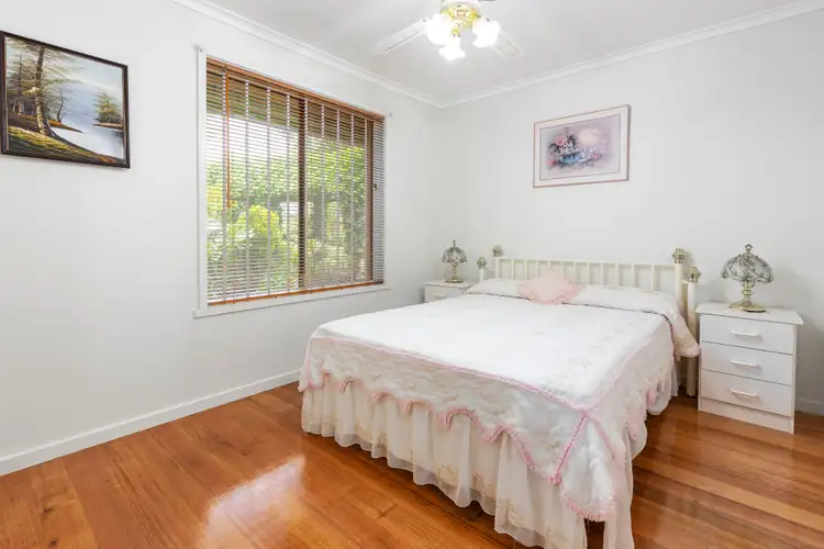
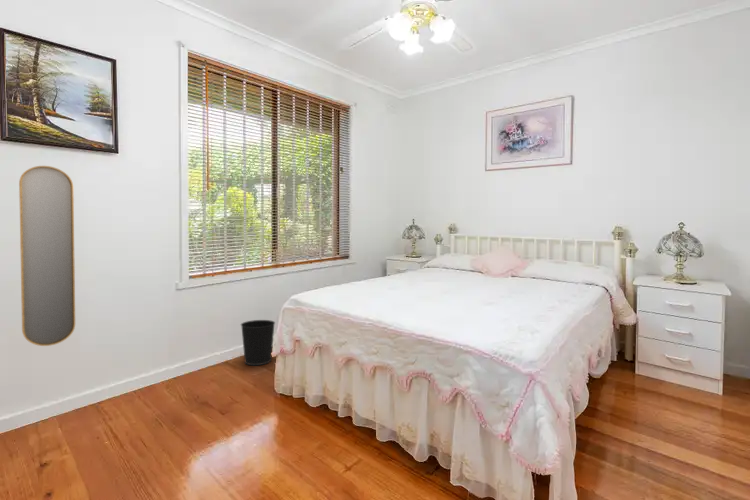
+ home mirror [18,165,76,347]
+ wastebasket [240,319,276,366]
